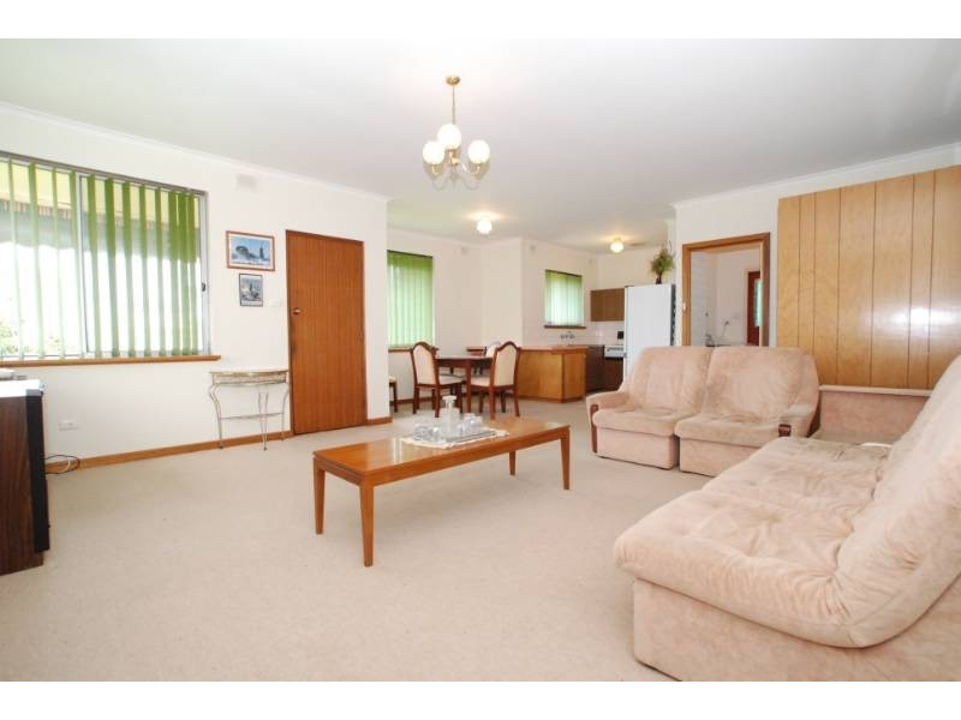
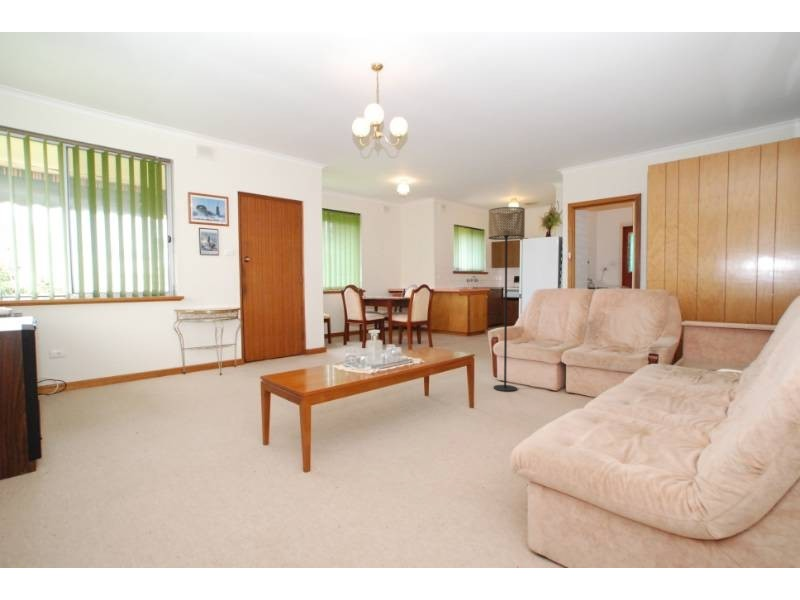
+ floor lamp [487,206,526,392]
